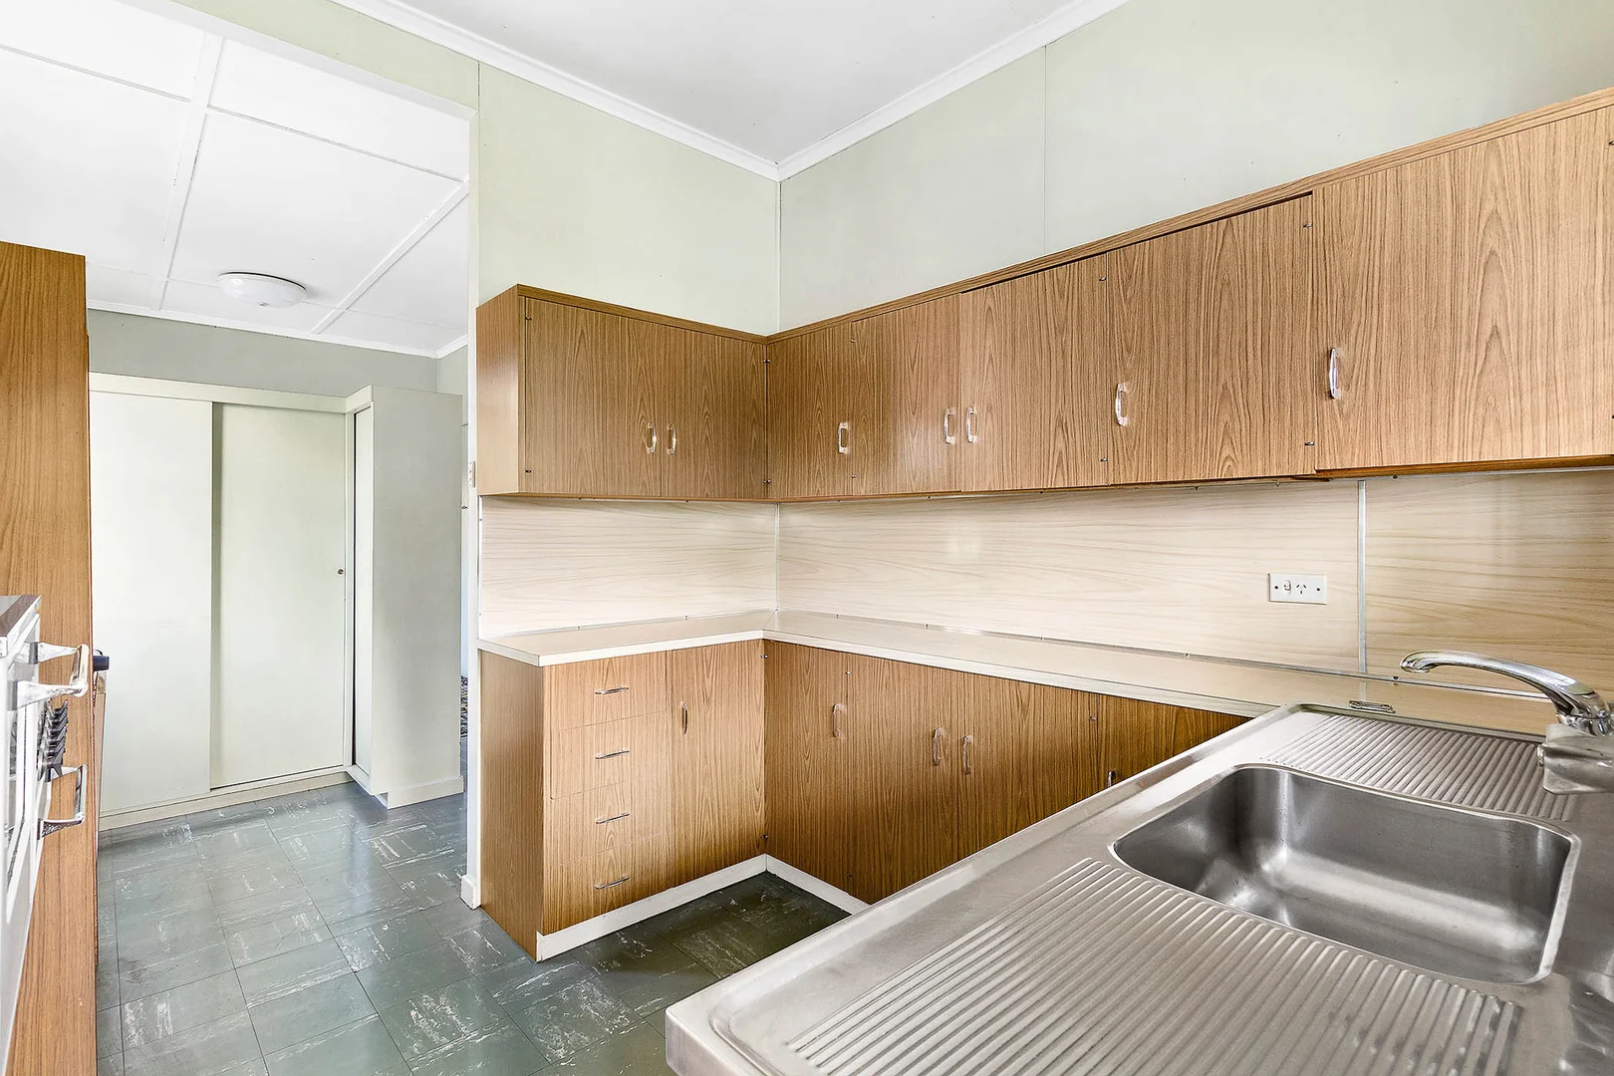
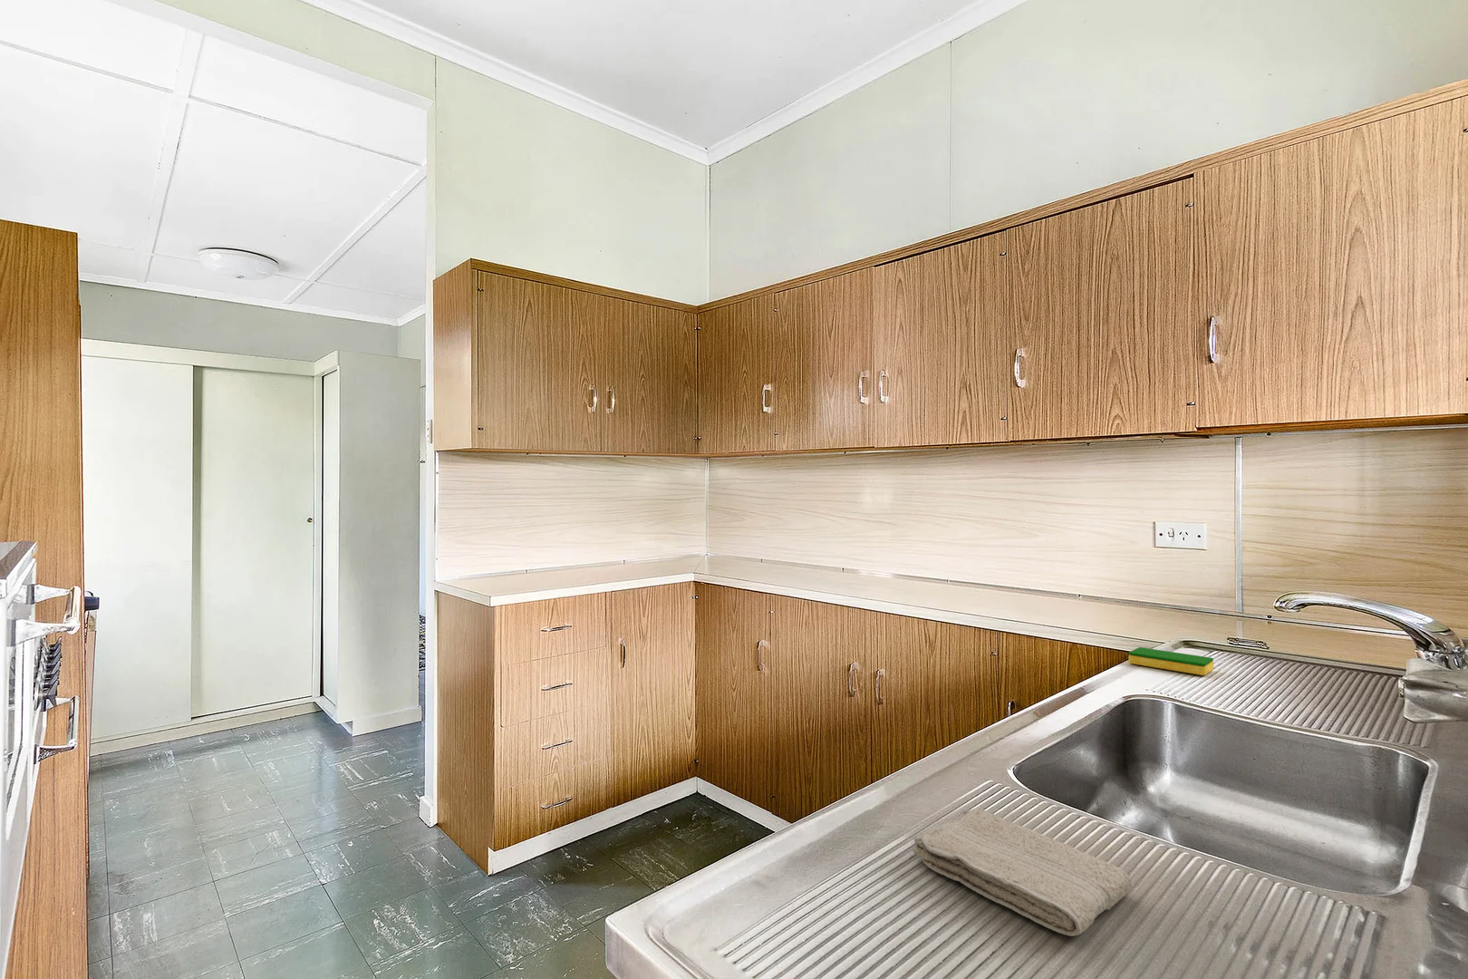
+ washcloth [912,807,1133,936]
+ dish sponge [1128,647,1215,676]
